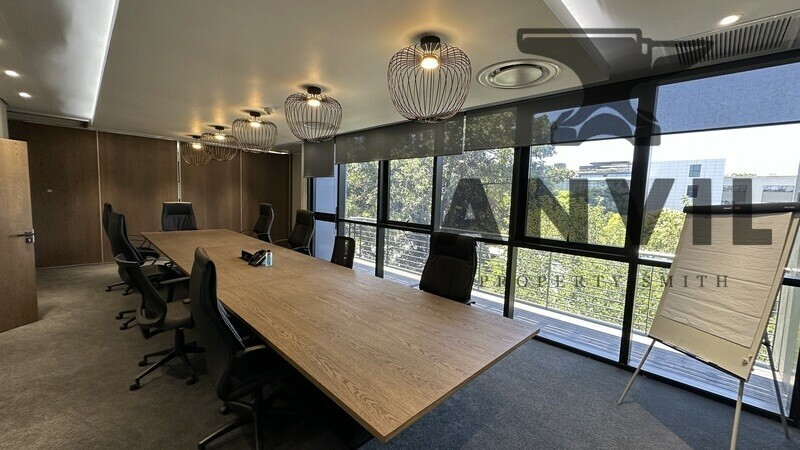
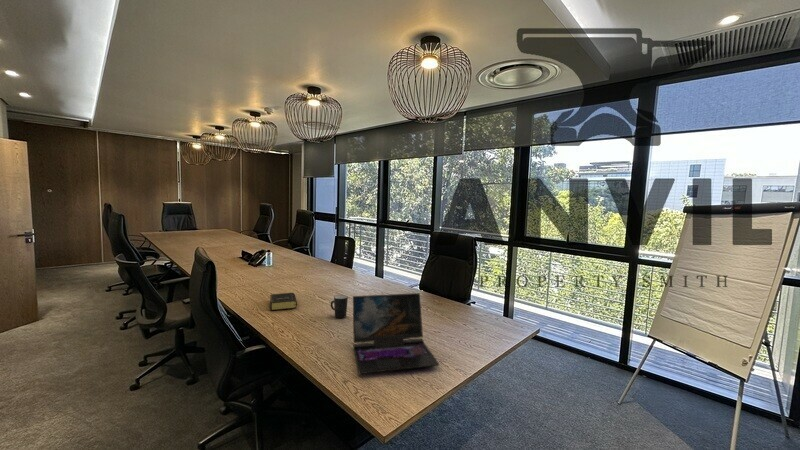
+ book [269,292,298,311]
+ mug [330,294,349,319]
+ laptop [352,292,440,375]
